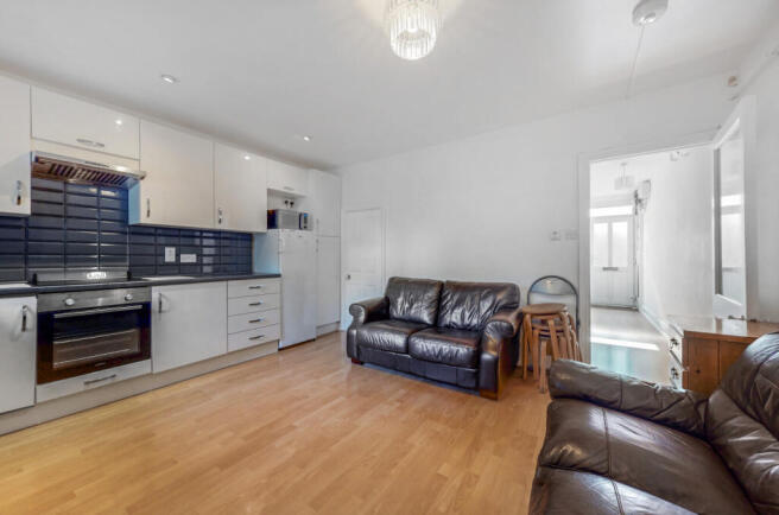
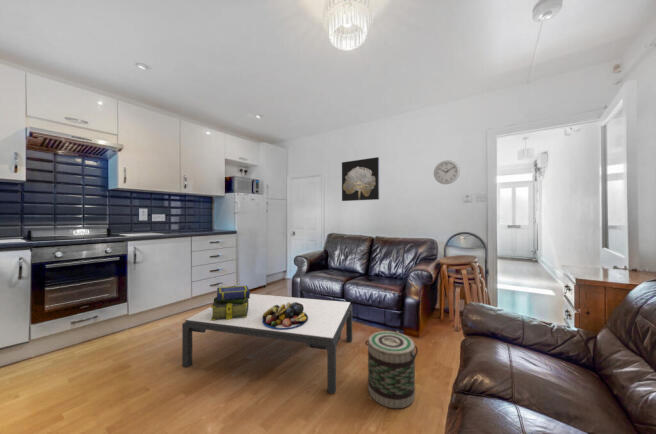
+ coffee table [181,293,353,395]
+ wall clock [433,159,461,185]
+ stack of books [210,285,251,320]
+ basket [364,330,419,409]
+ wall art [341,156,380,202]
+ fruit bowl [262,302,308,330]
